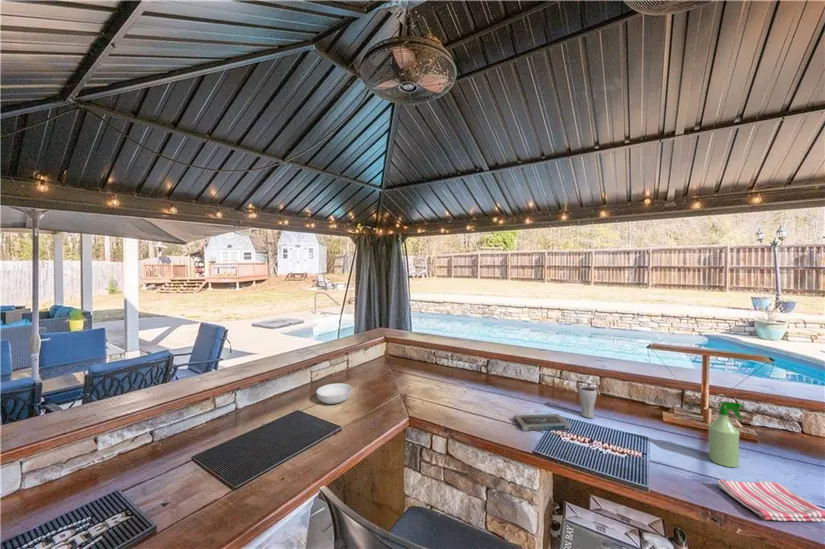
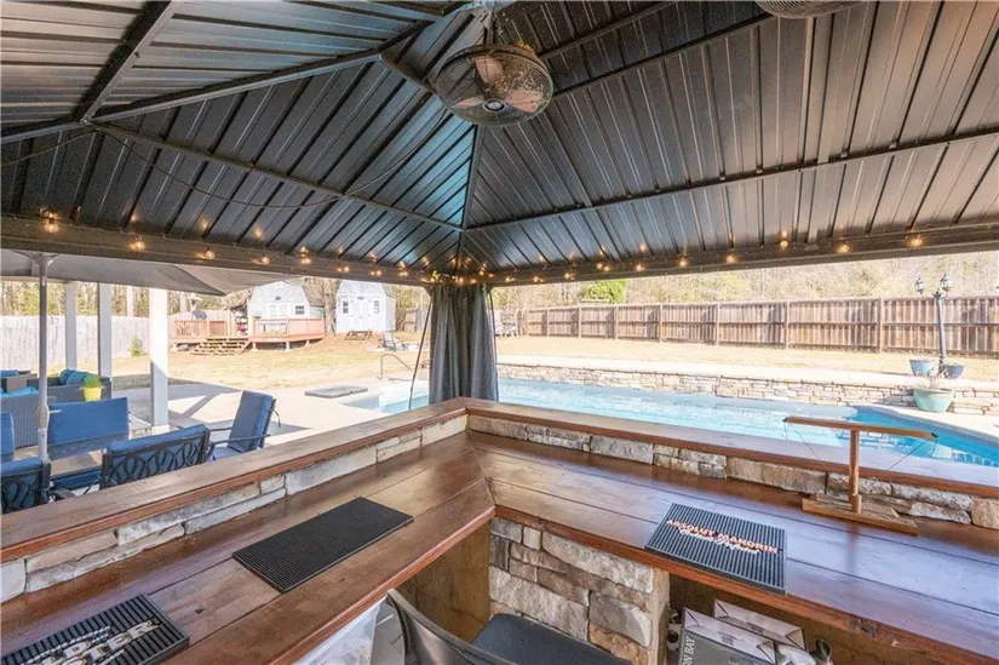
- speaker [513,413,572,432]
- spray bottle [707,401,745,468]
- serving bowl [315,382,353,405]
- dish towel [717,478,825,523]
- drinking glass [578,385,598,419]
